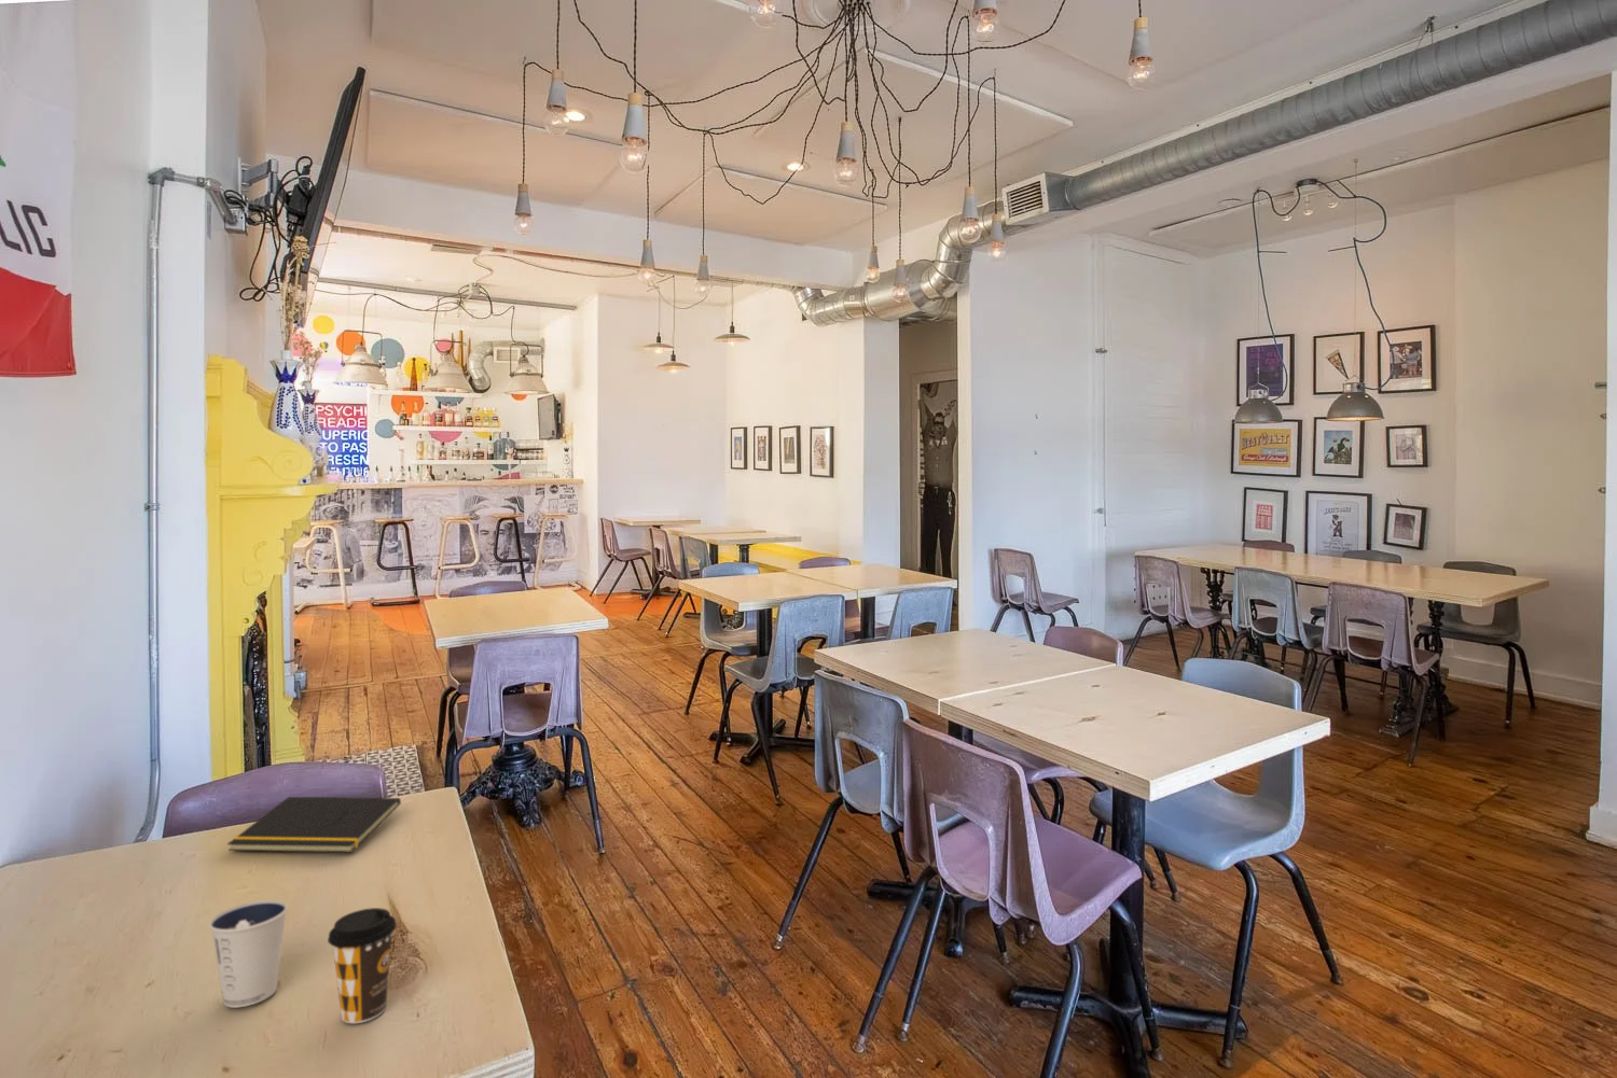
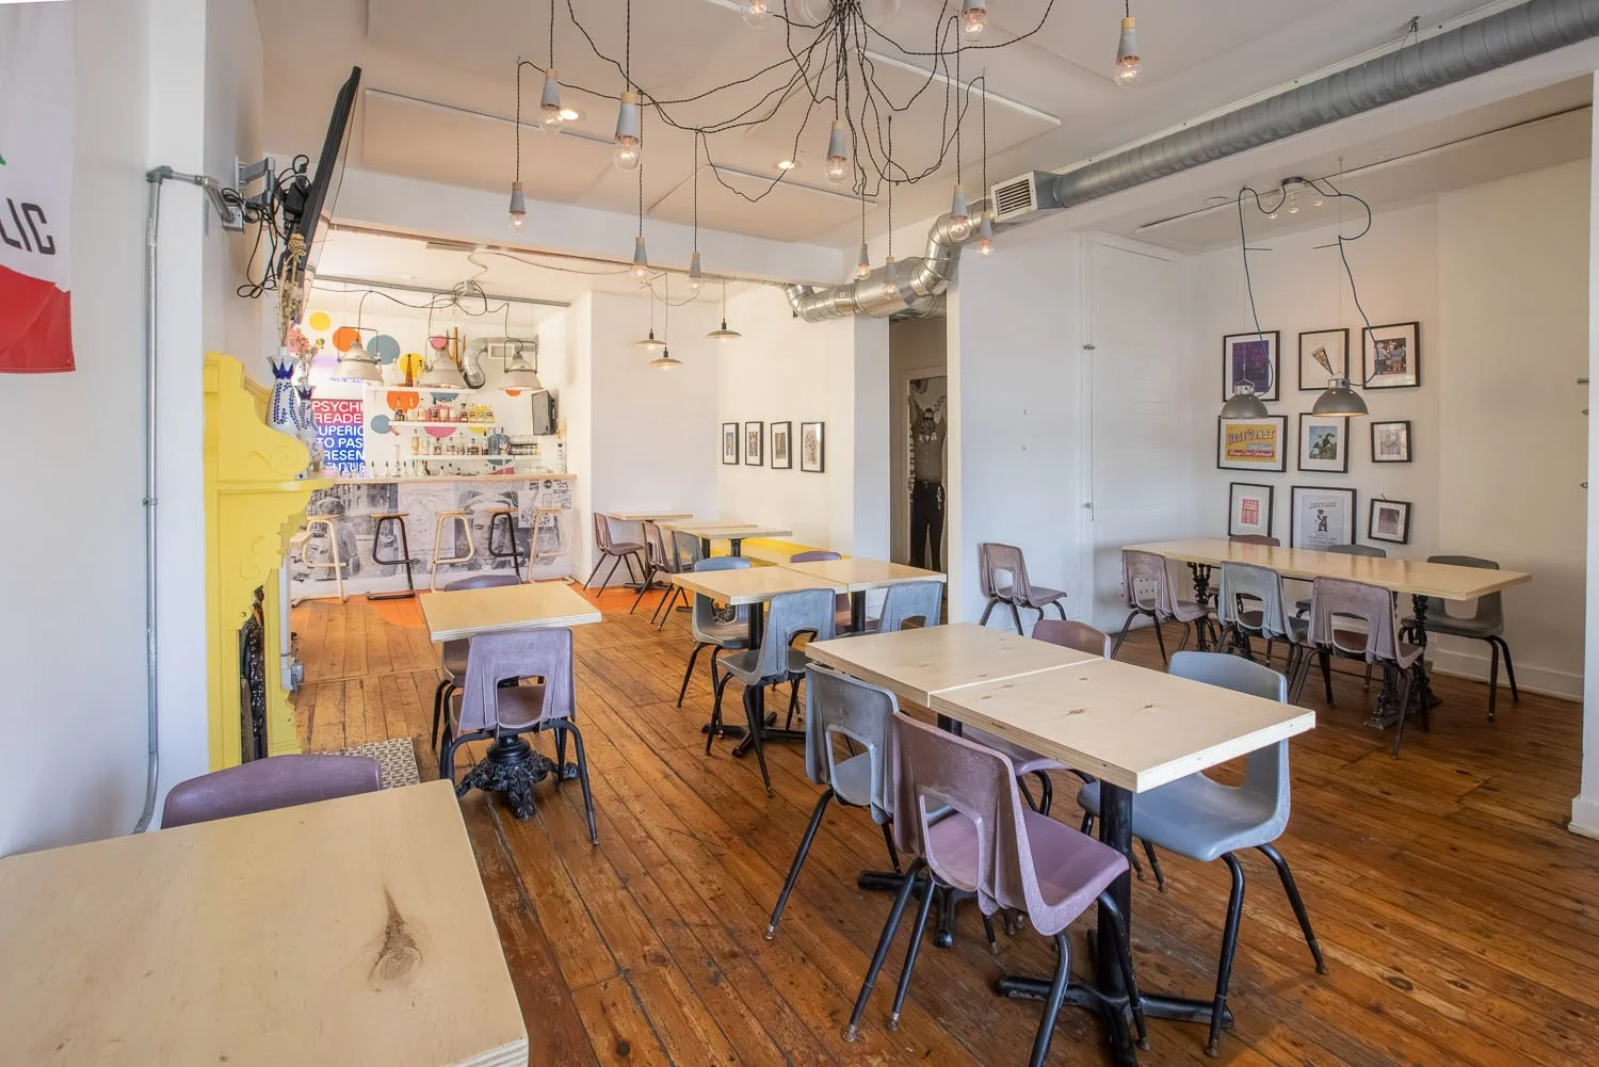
- dixie cup [208,899,289,1009]
- notepad [226,795,402,853]
- coffee cup [326,907,397,1024]
